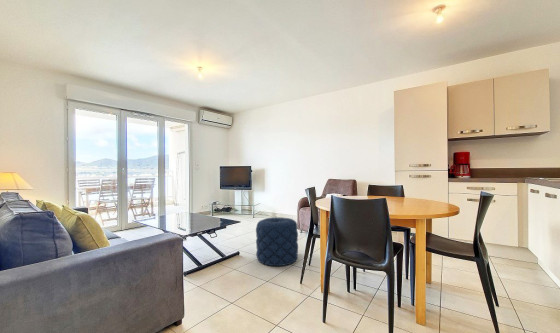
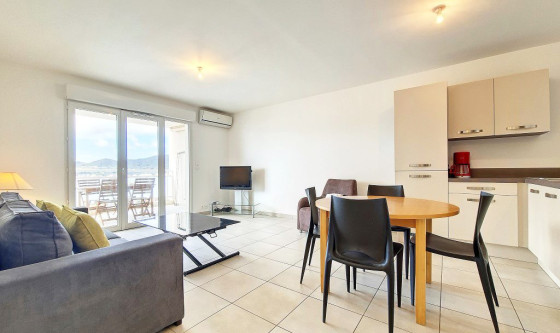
- pouf [255,216,299,267]
